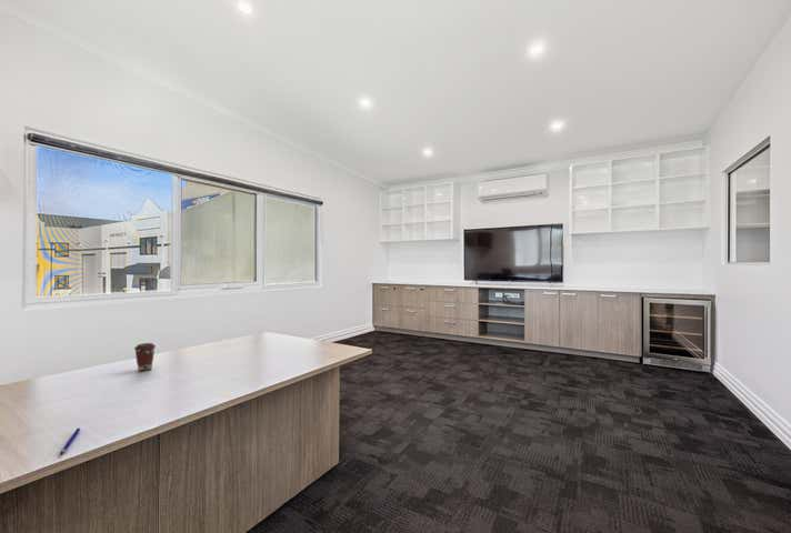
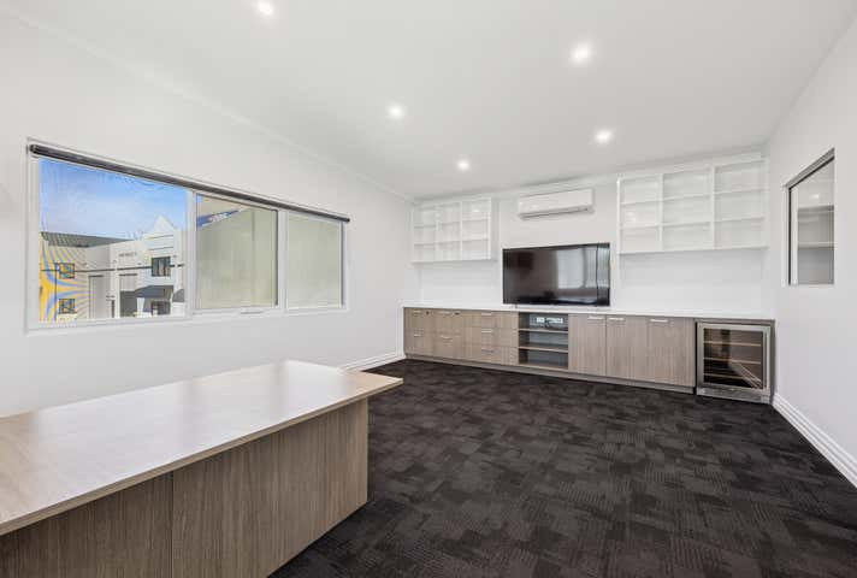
- coffee cup [133,342,157,372]
- pen [59,428,81,455]
